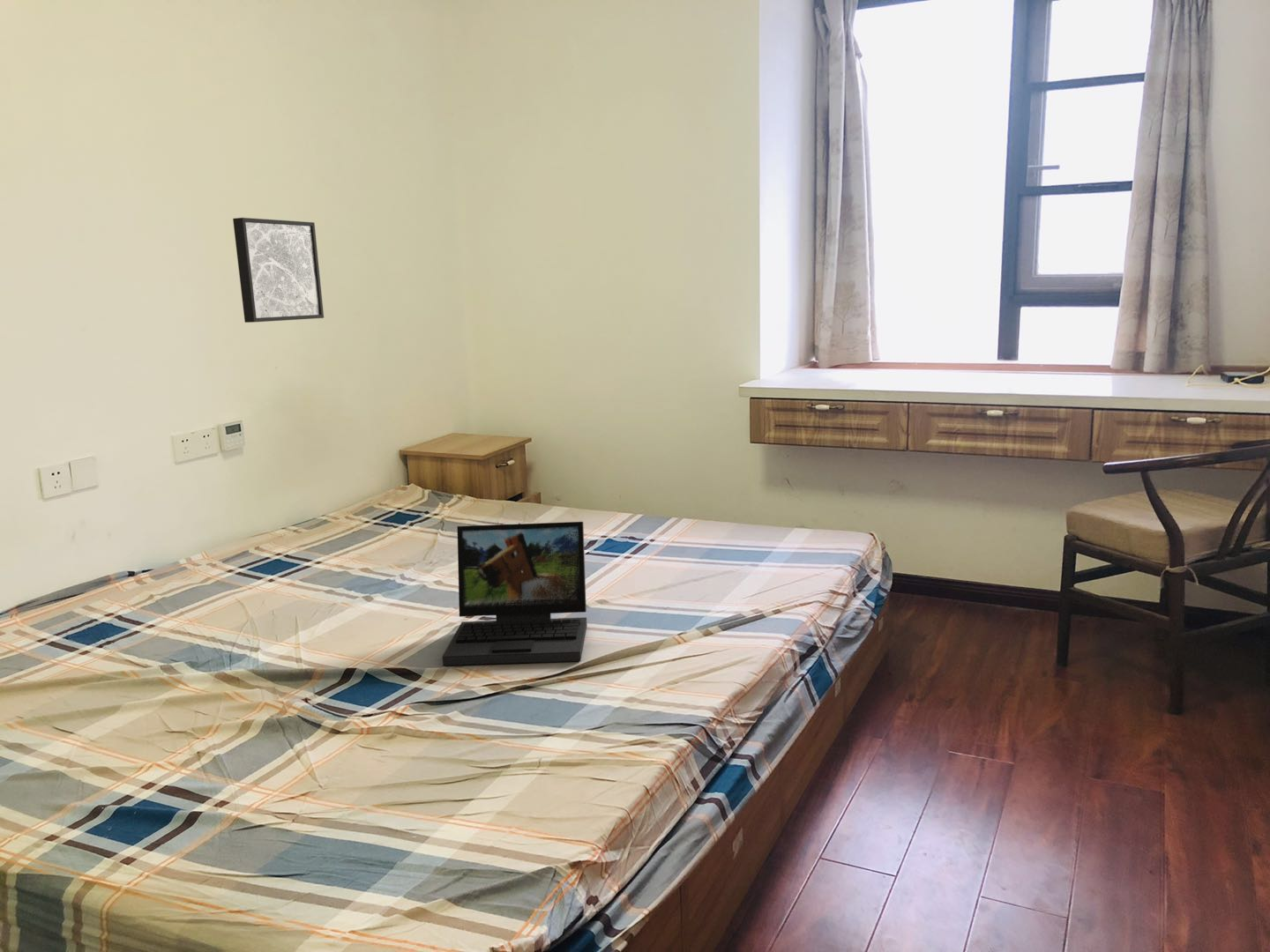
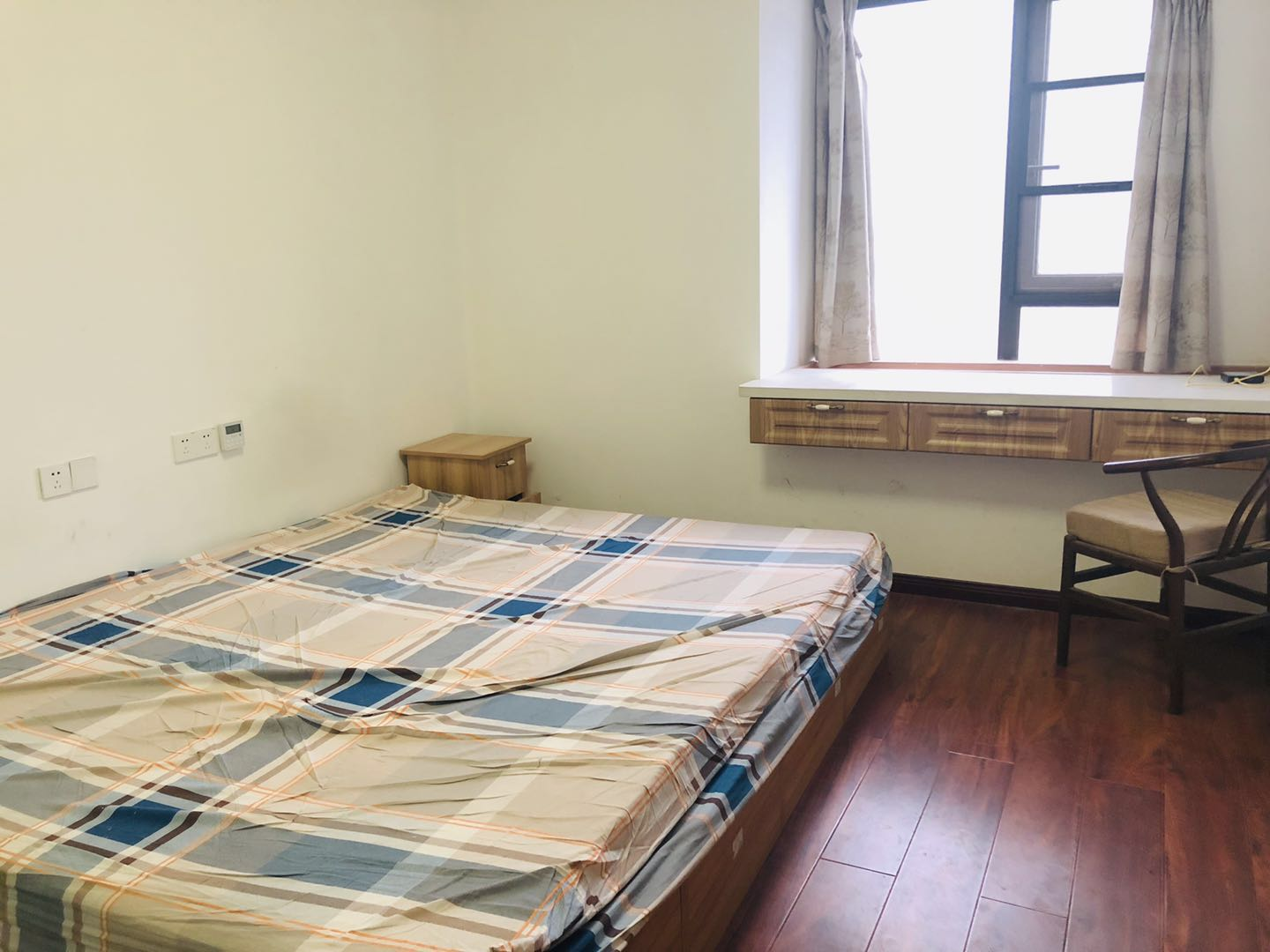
- wall art [232,217,325,324]
- laptop [442,521,588,666]
